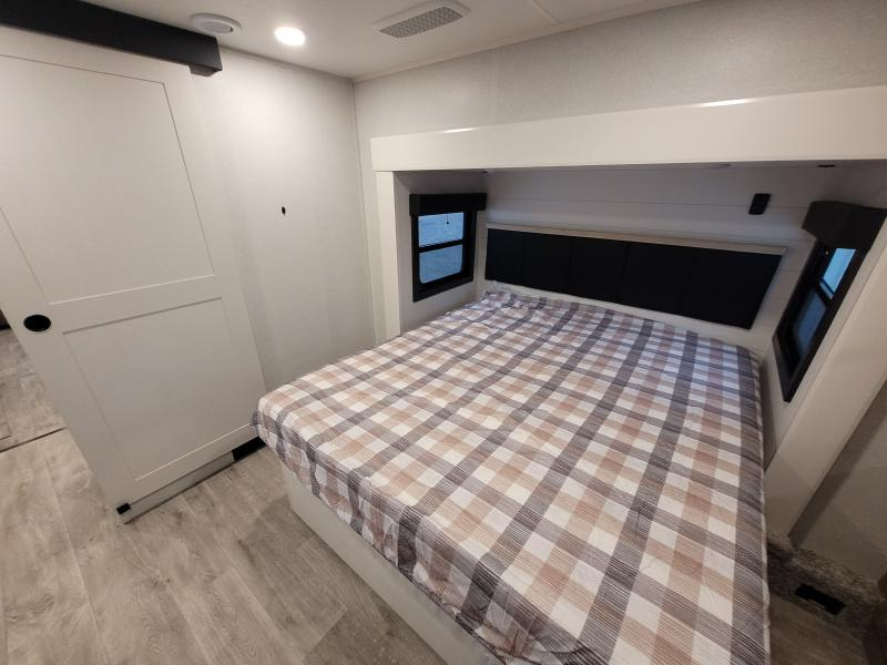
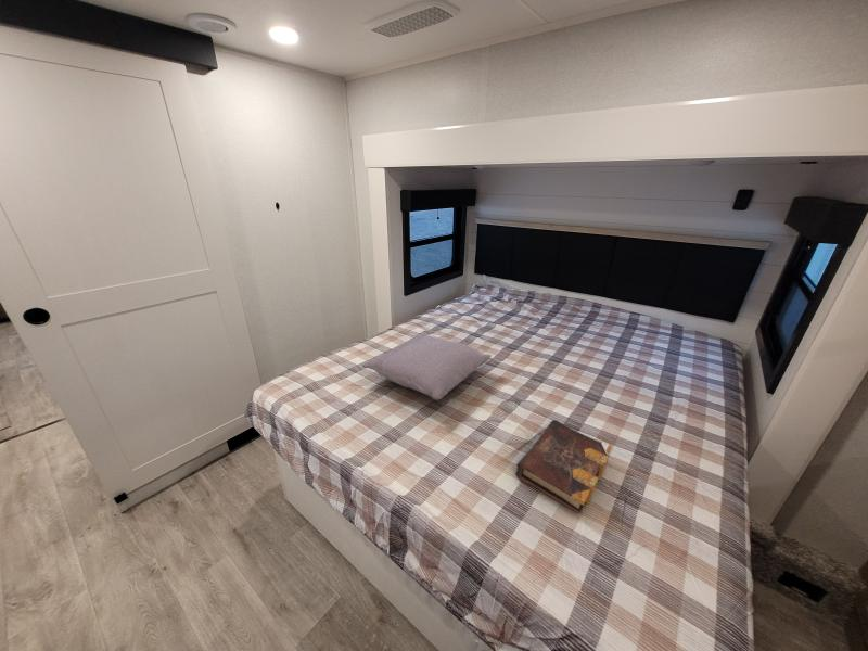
+ pillow [361,333,493,400]
+ book [514,419,613,514]
